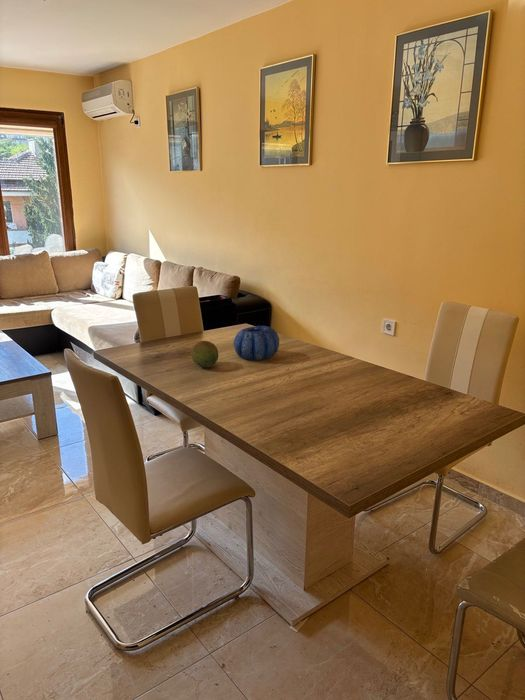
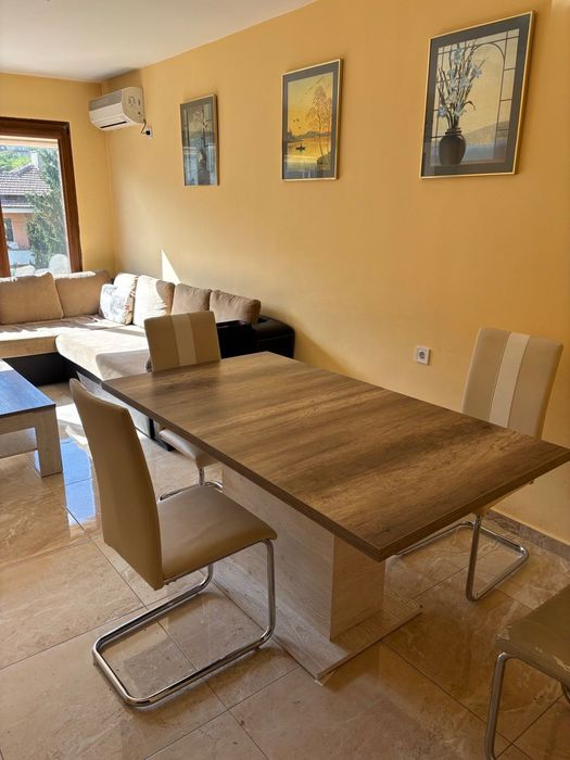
- fruit [190,340,219,368]
- decorative bowl [233,325,280,361]
